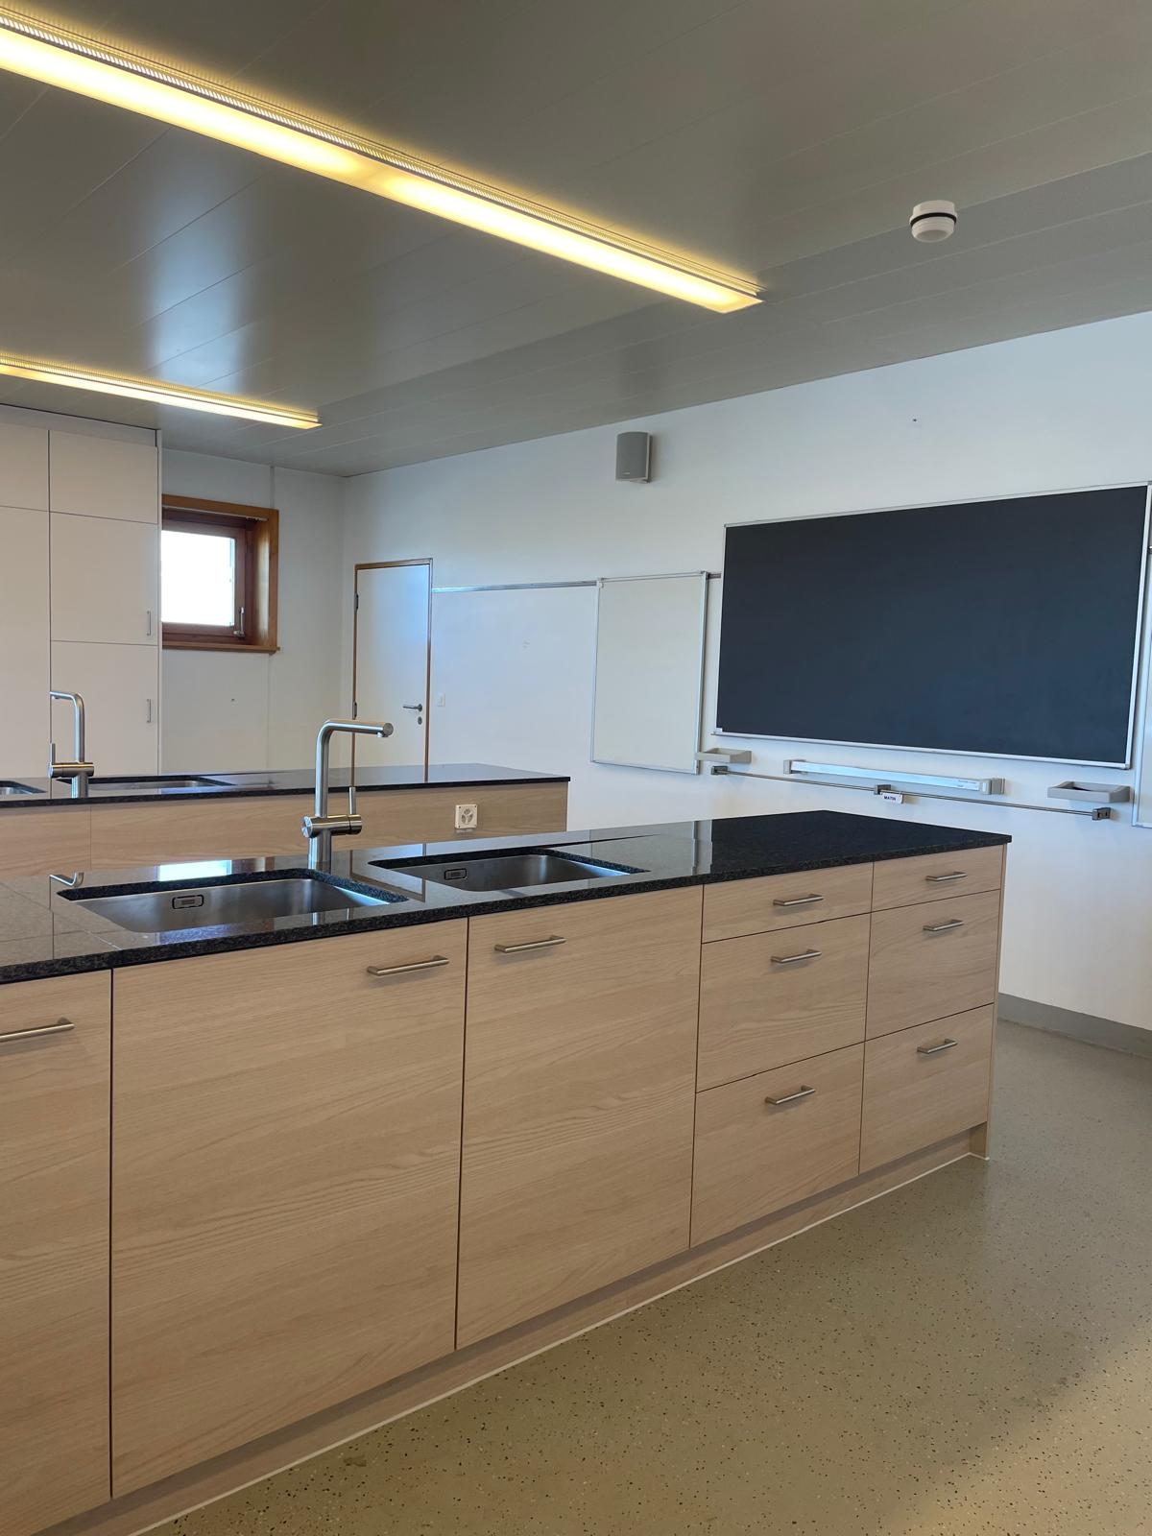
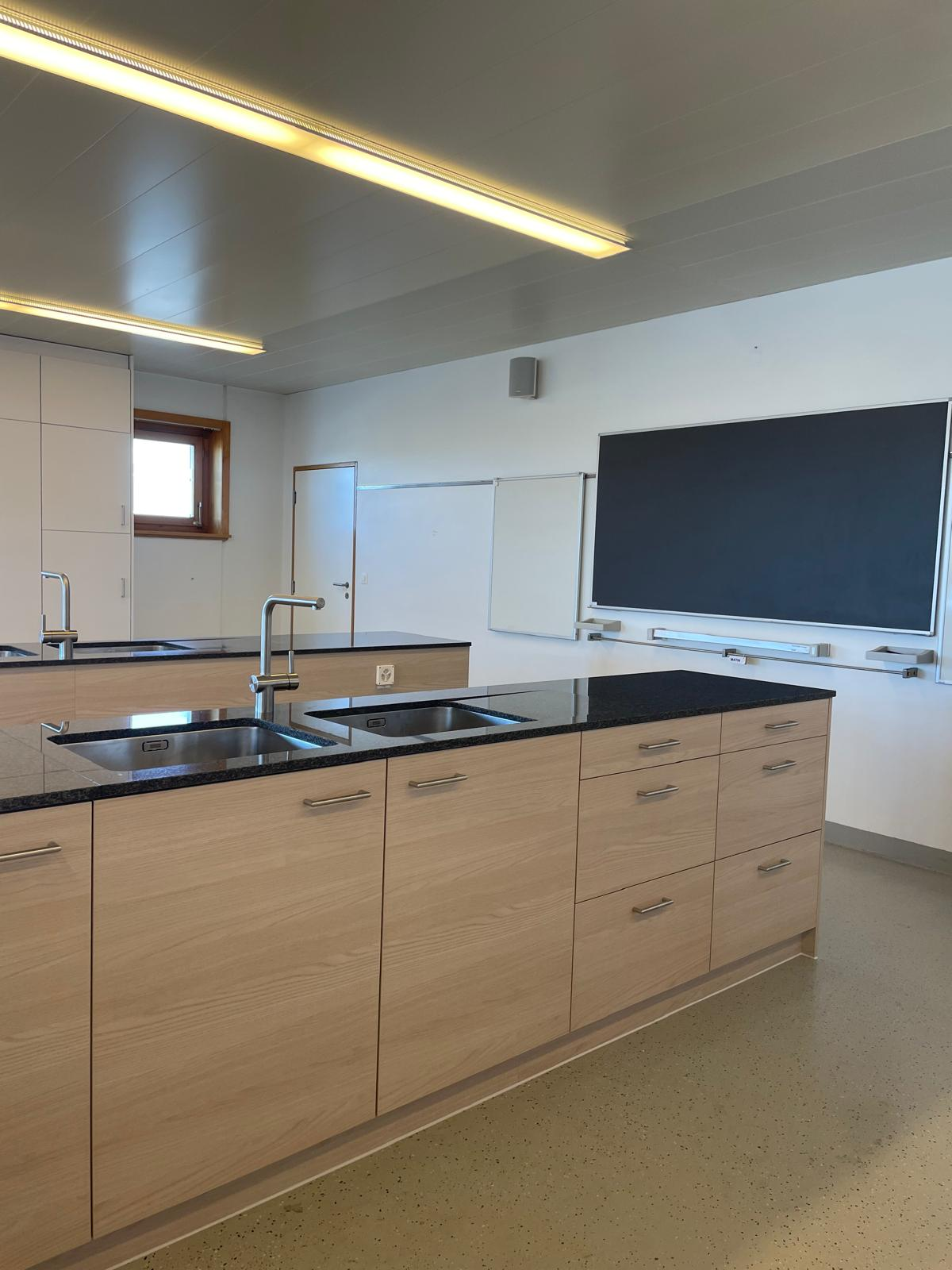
- smoke detector [909,198,958,243]
